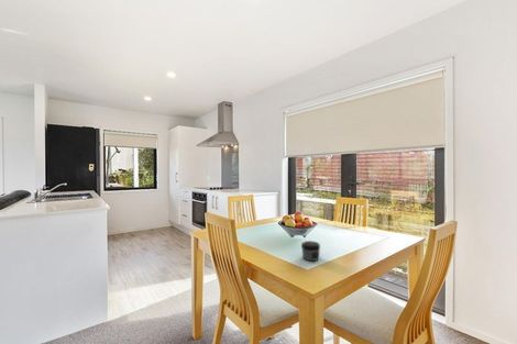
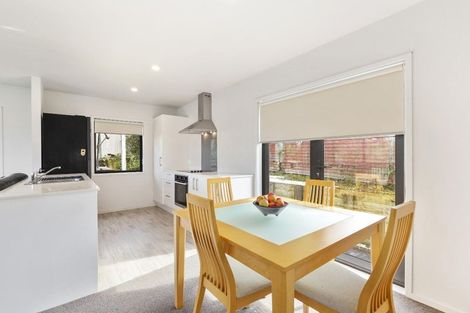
- jar [300,240,321,262]
